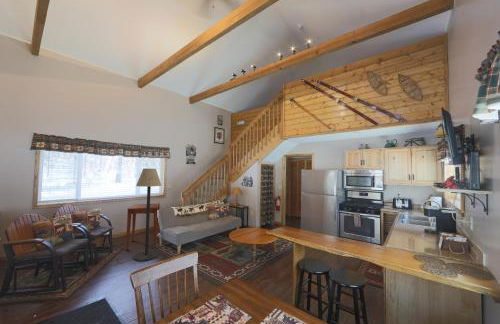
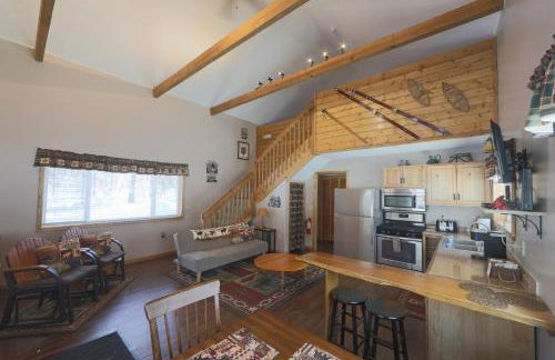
- floor lamp [133,168,162,262]
- side table [125,203,161,251]
